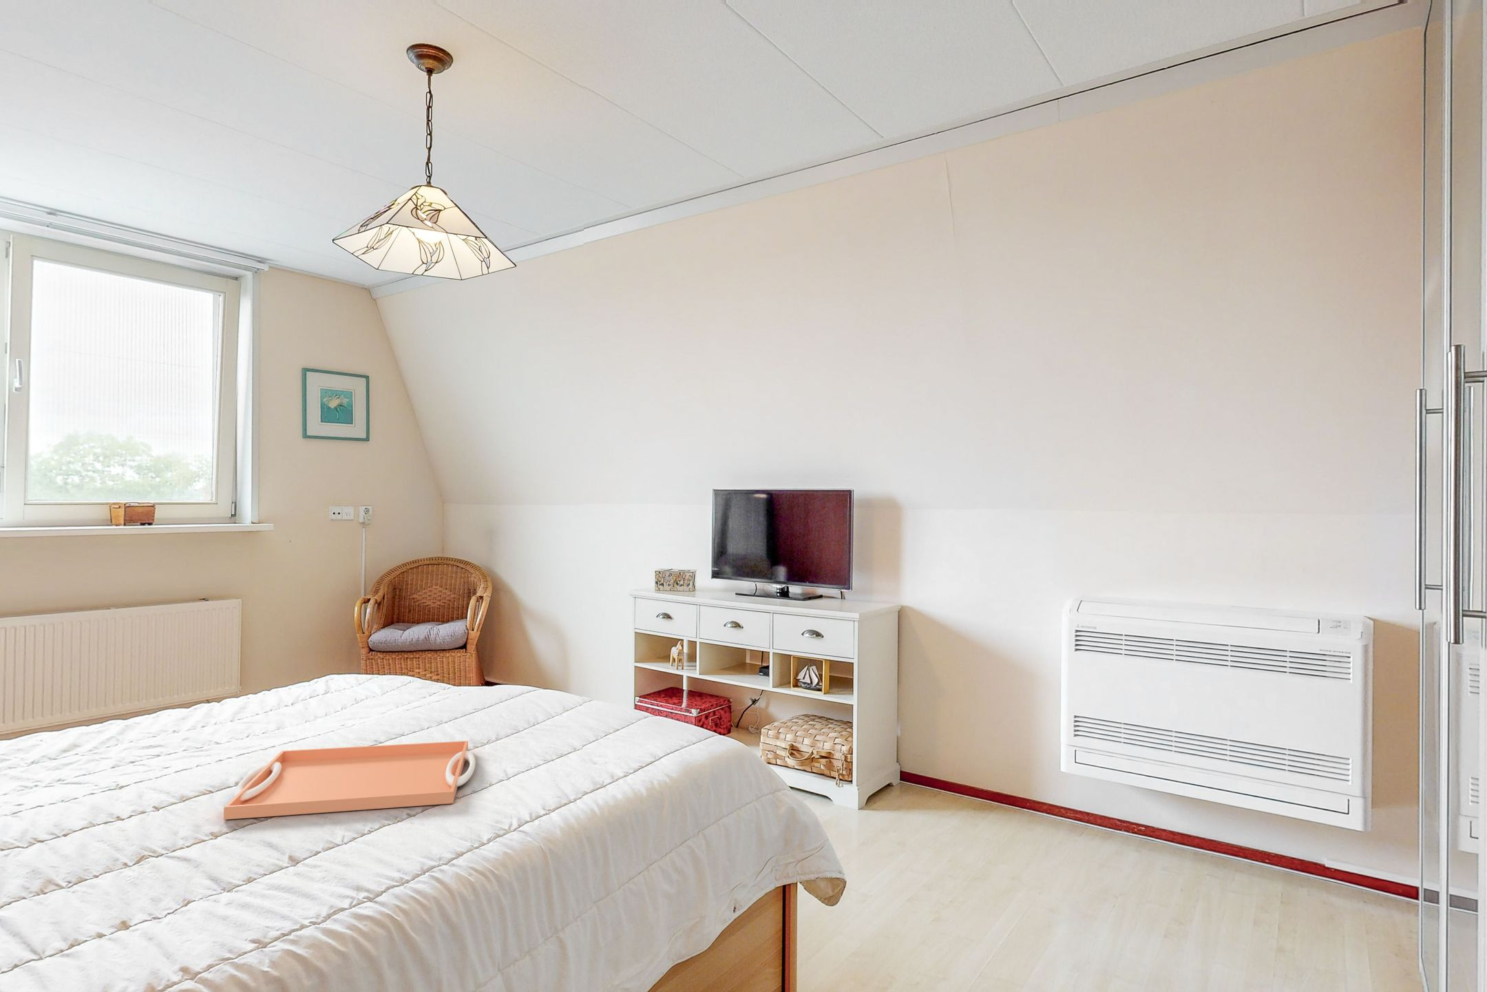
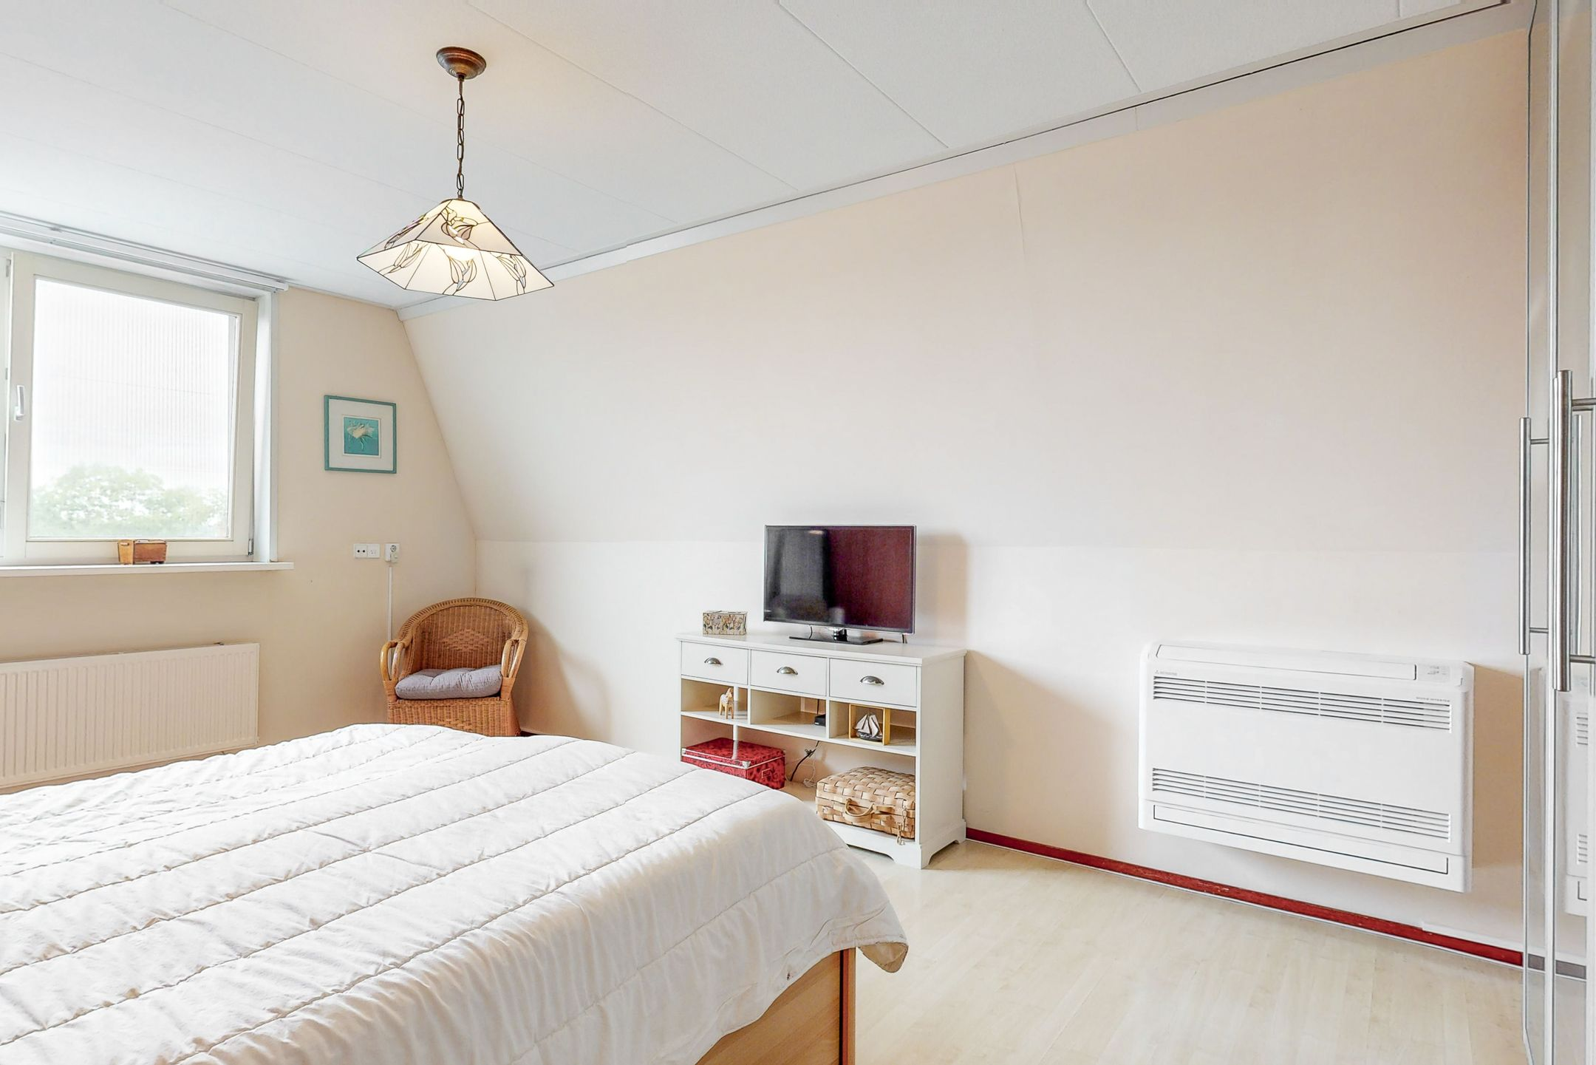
- serving tray [223,740,476,820]
